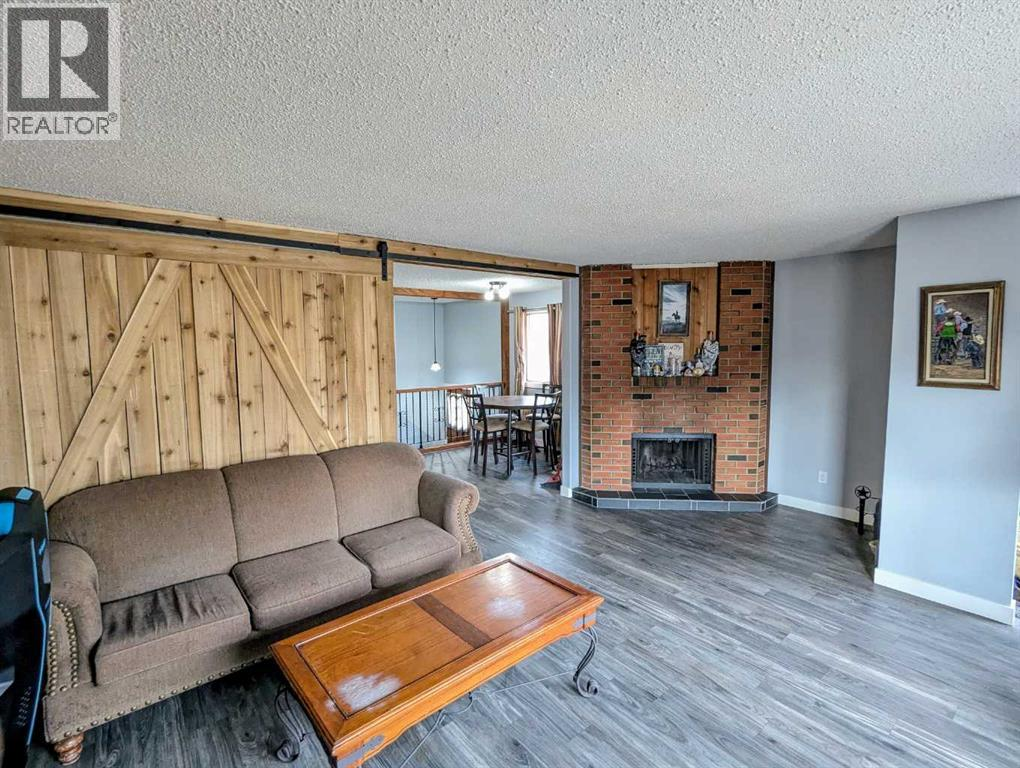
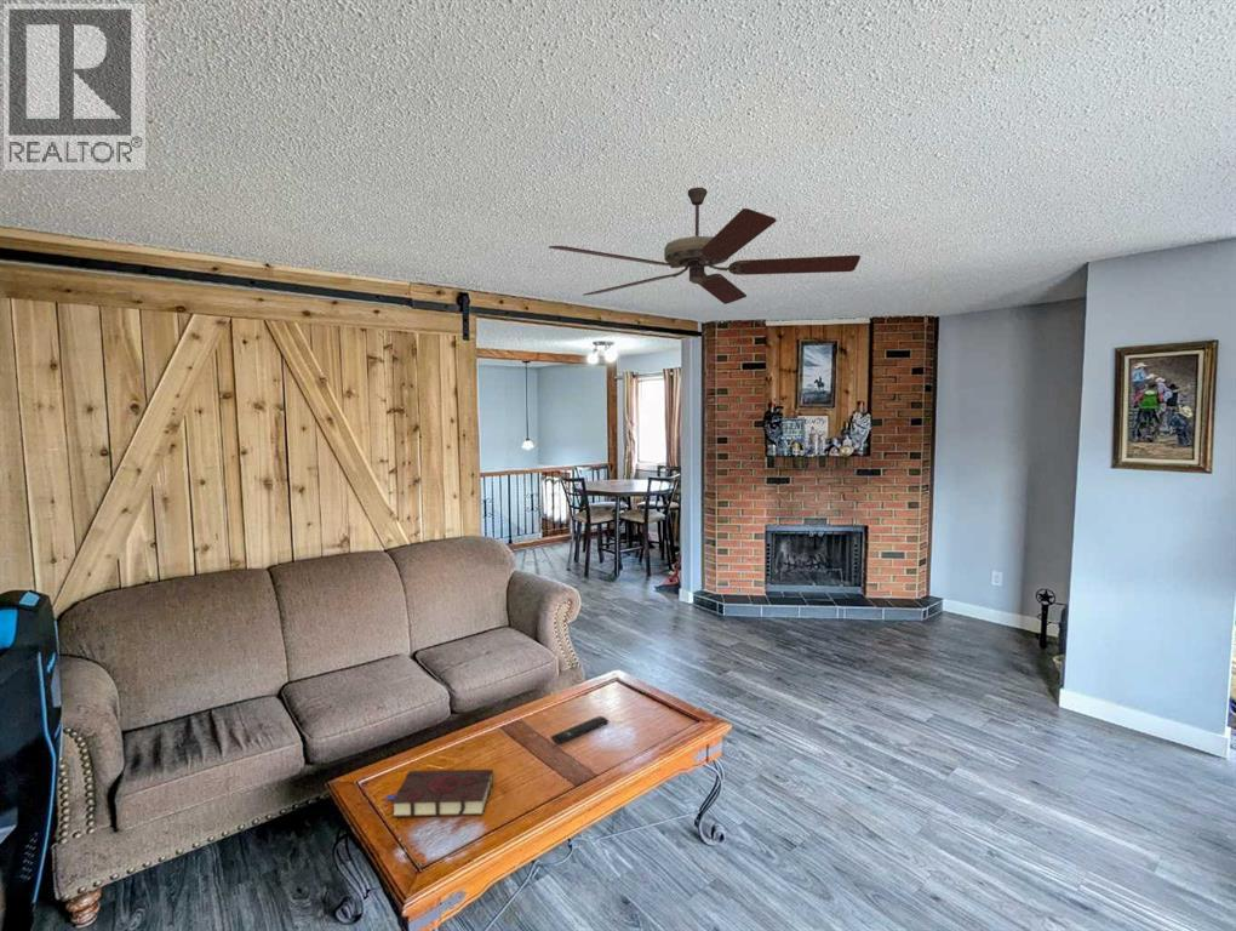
+ remote control [550,715,610,746]
+ ceiling fan [548,187,862,305]
+ book [383,769,494,818]
